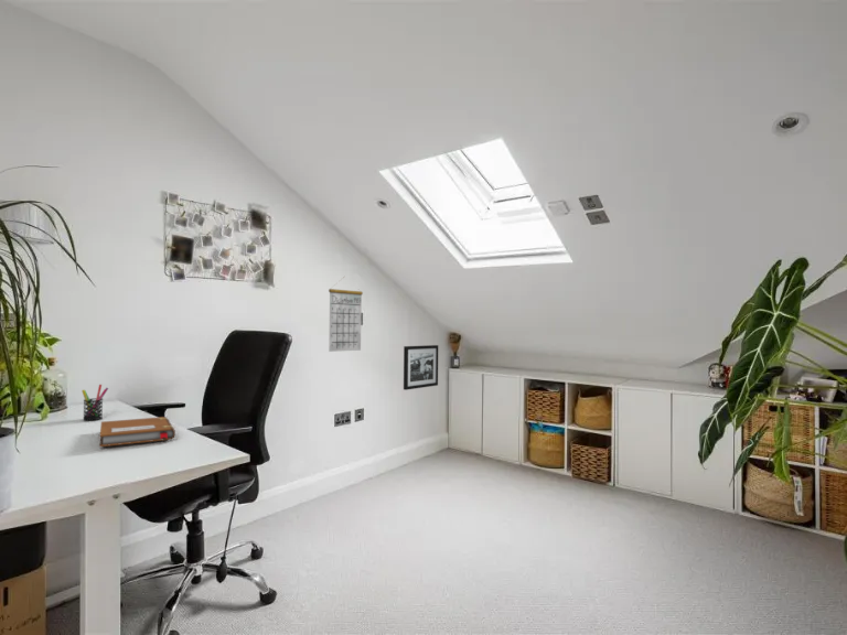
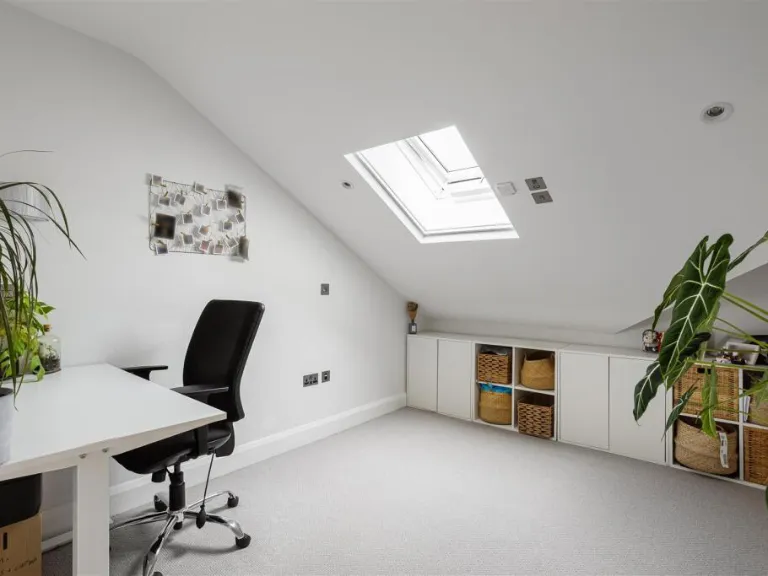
- notebook [99,416,176,448]
- picture frame [403,344,439,391]
- pen holder [81,384,109,421]
- calendar [328,277,364,353]
